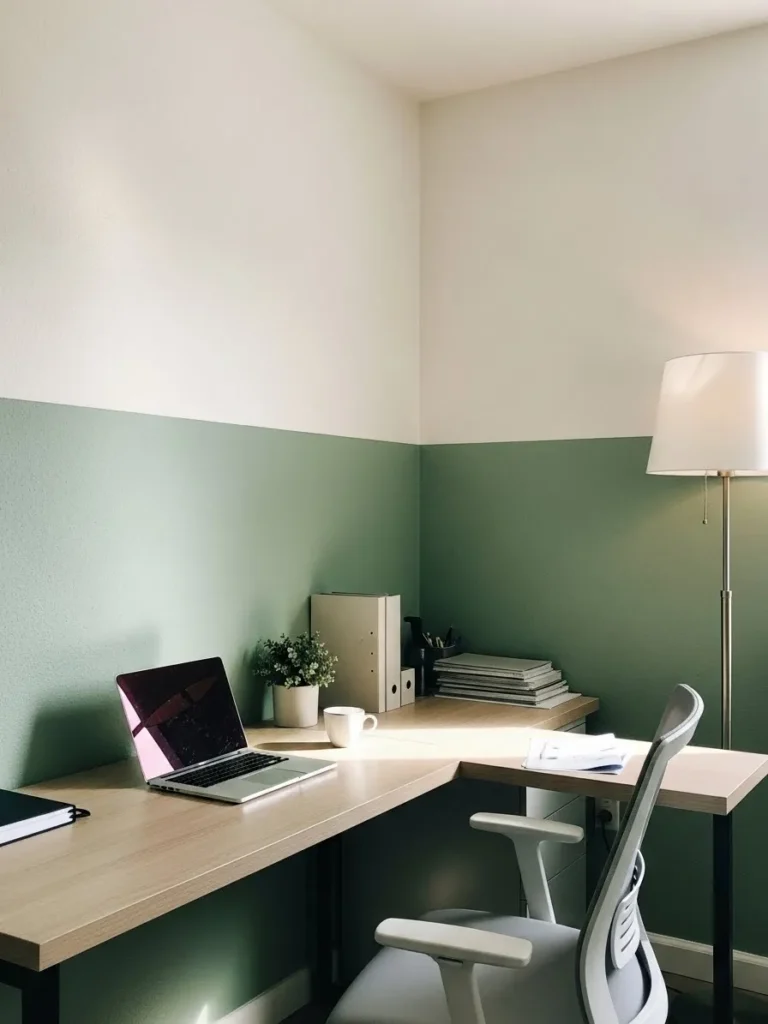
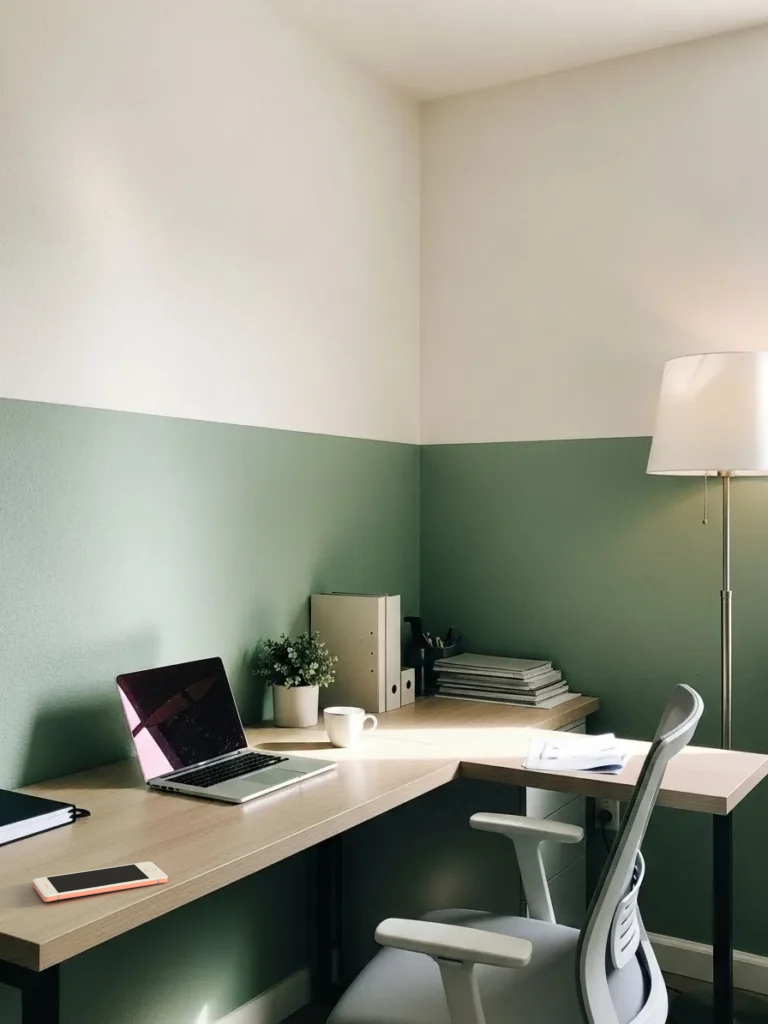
+ cell phone [32,861,169,903]
